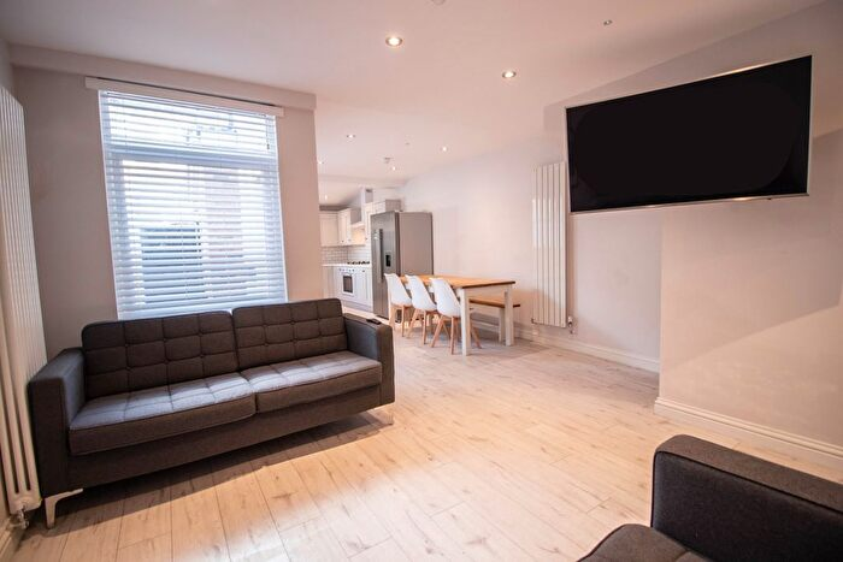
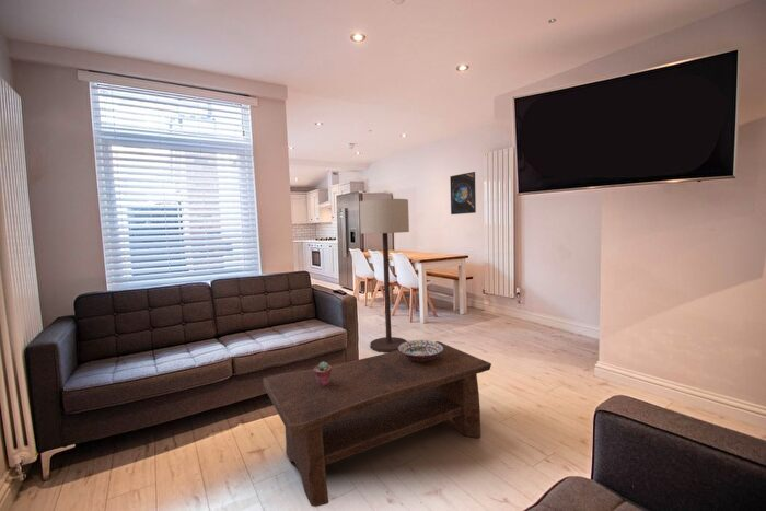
+ decorative bowl [398,339,444,362]
+ floor lamp [359,198,410,353]
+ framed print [449,171,477,216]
+ potted succulent [313,361,332,386]
+ coffee table [262,340,492,508]
